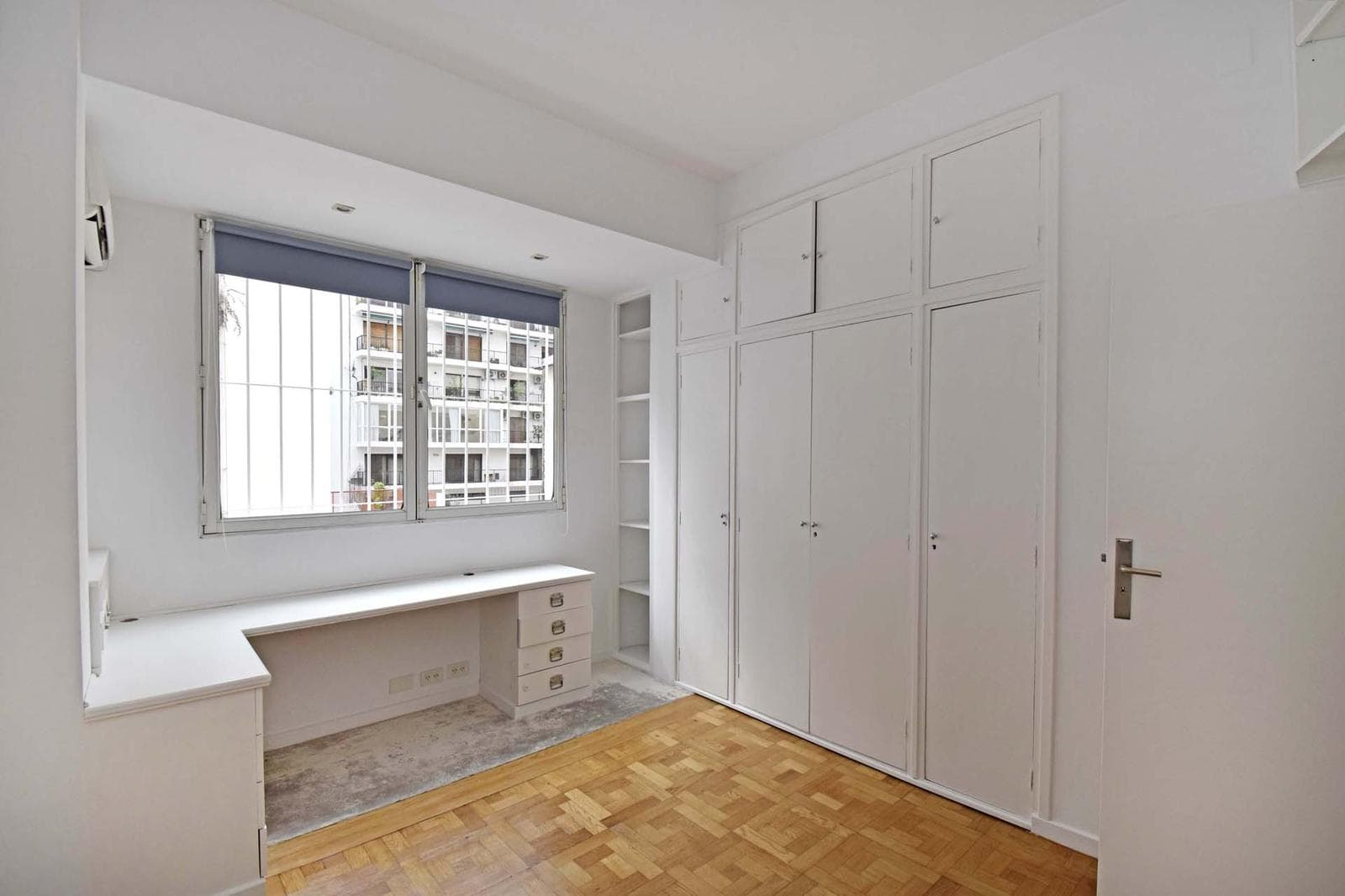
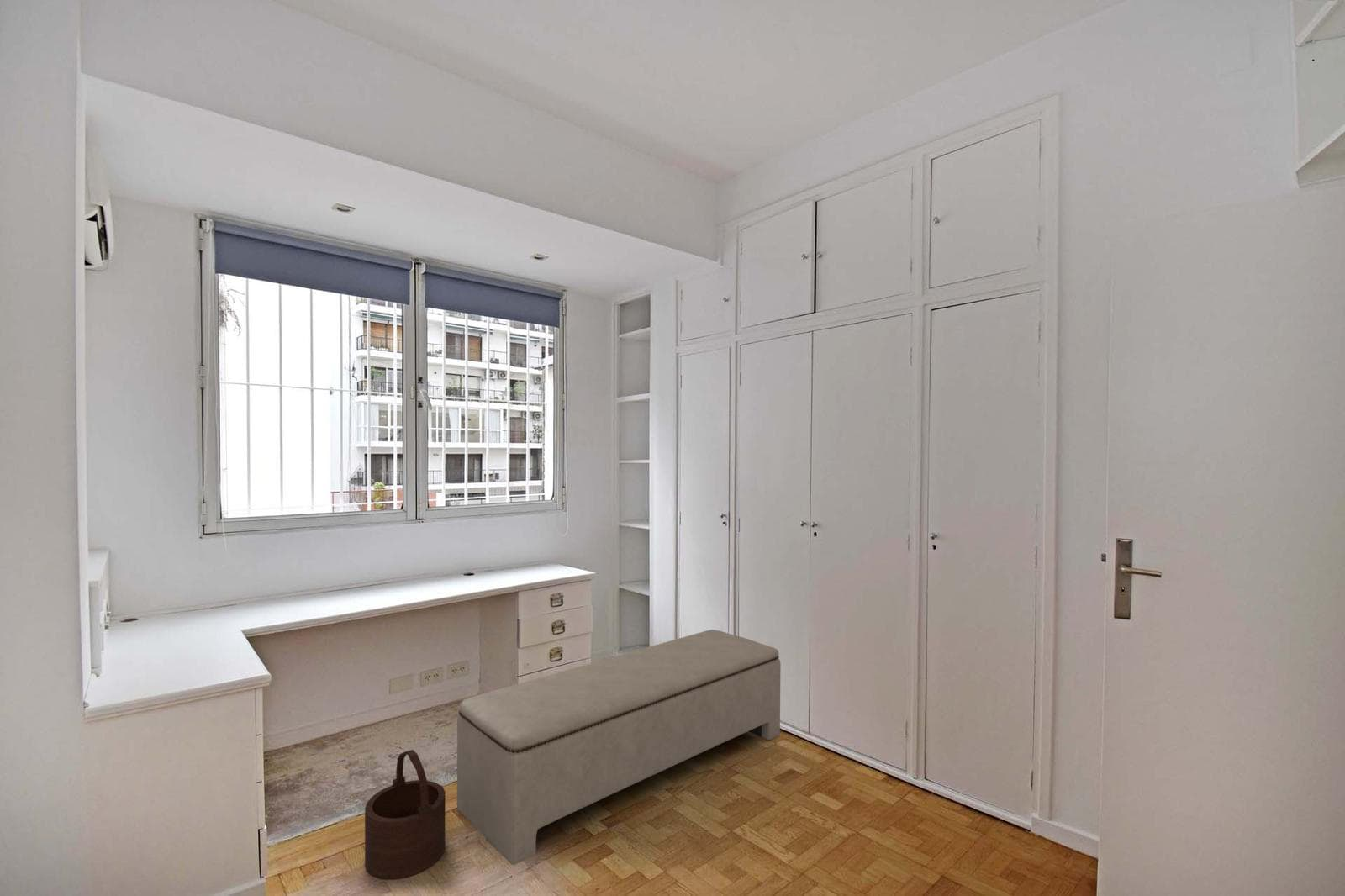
+ wooden bucket [364,749,446,881]
+ bench [456,629,782,866]
